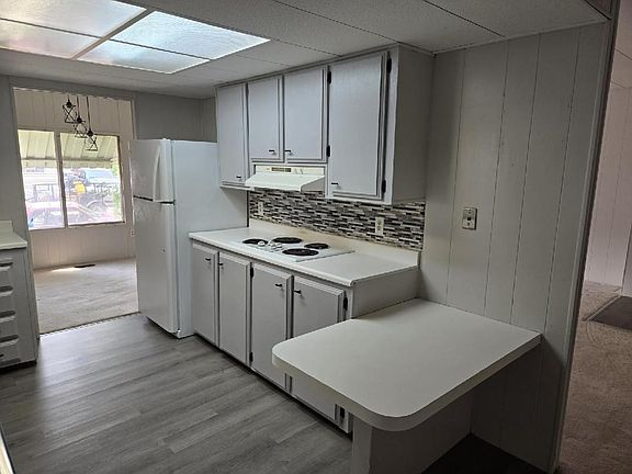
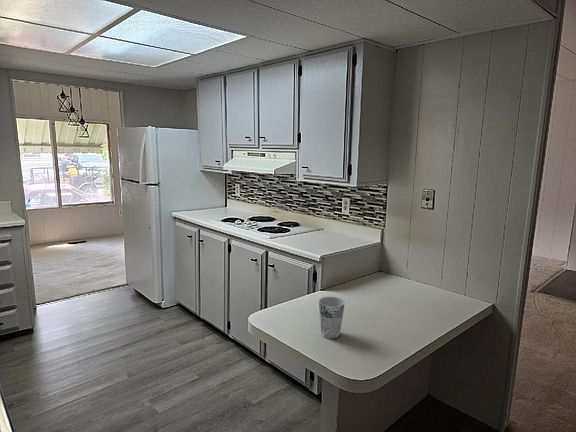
+ cup [318,296,346,340]
